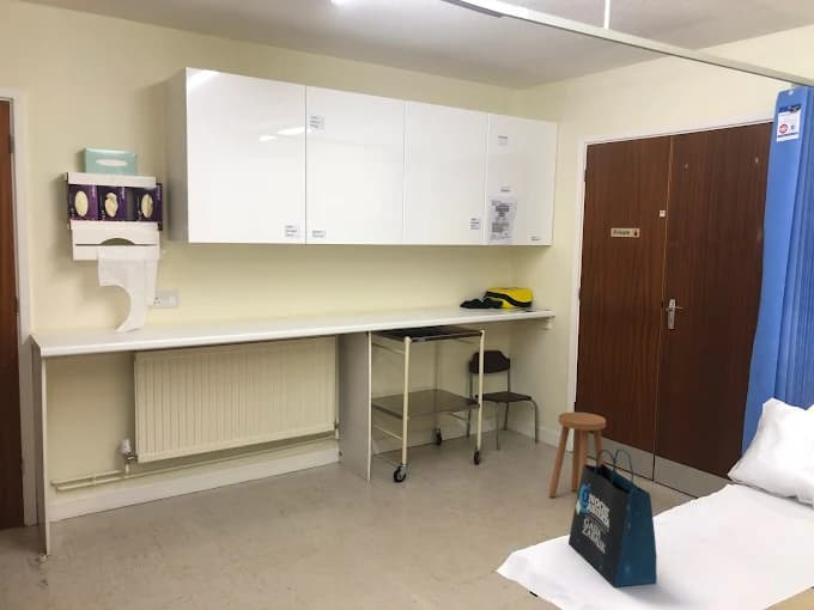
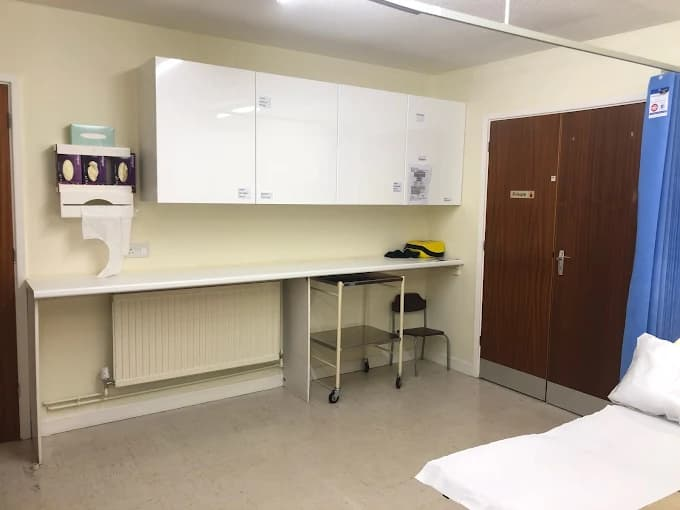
- stool [547,411,607,499]
- tote bag [567,447,658,588]
